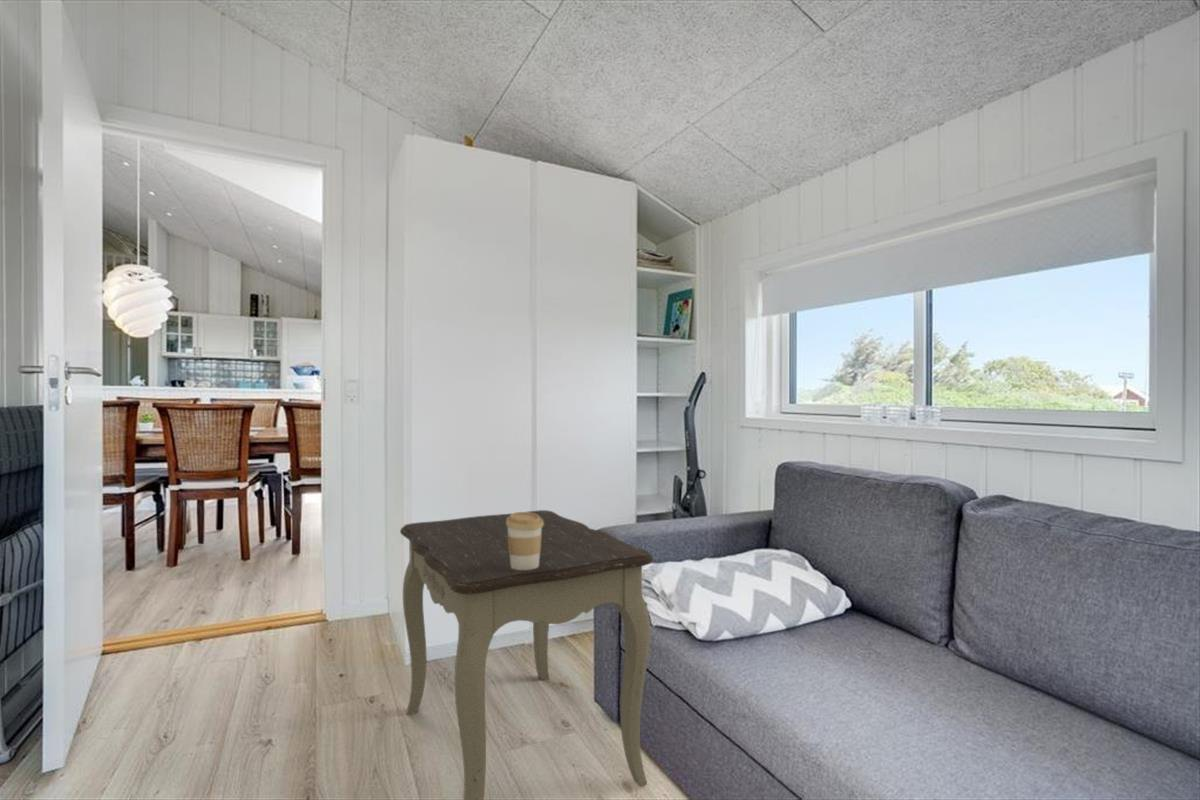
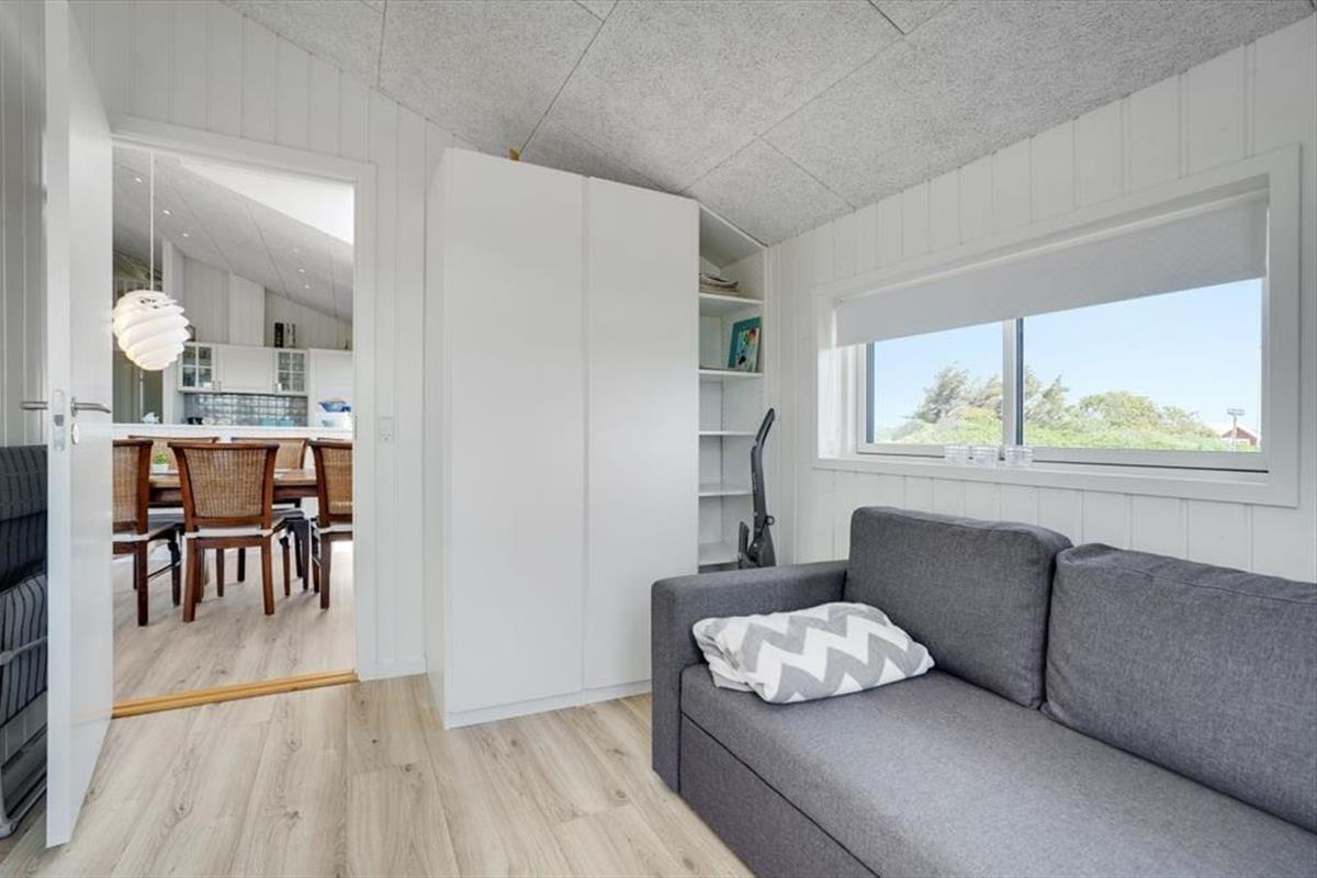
- coffee cup [506,511,544,570]
- side table [399,509,654,800]
